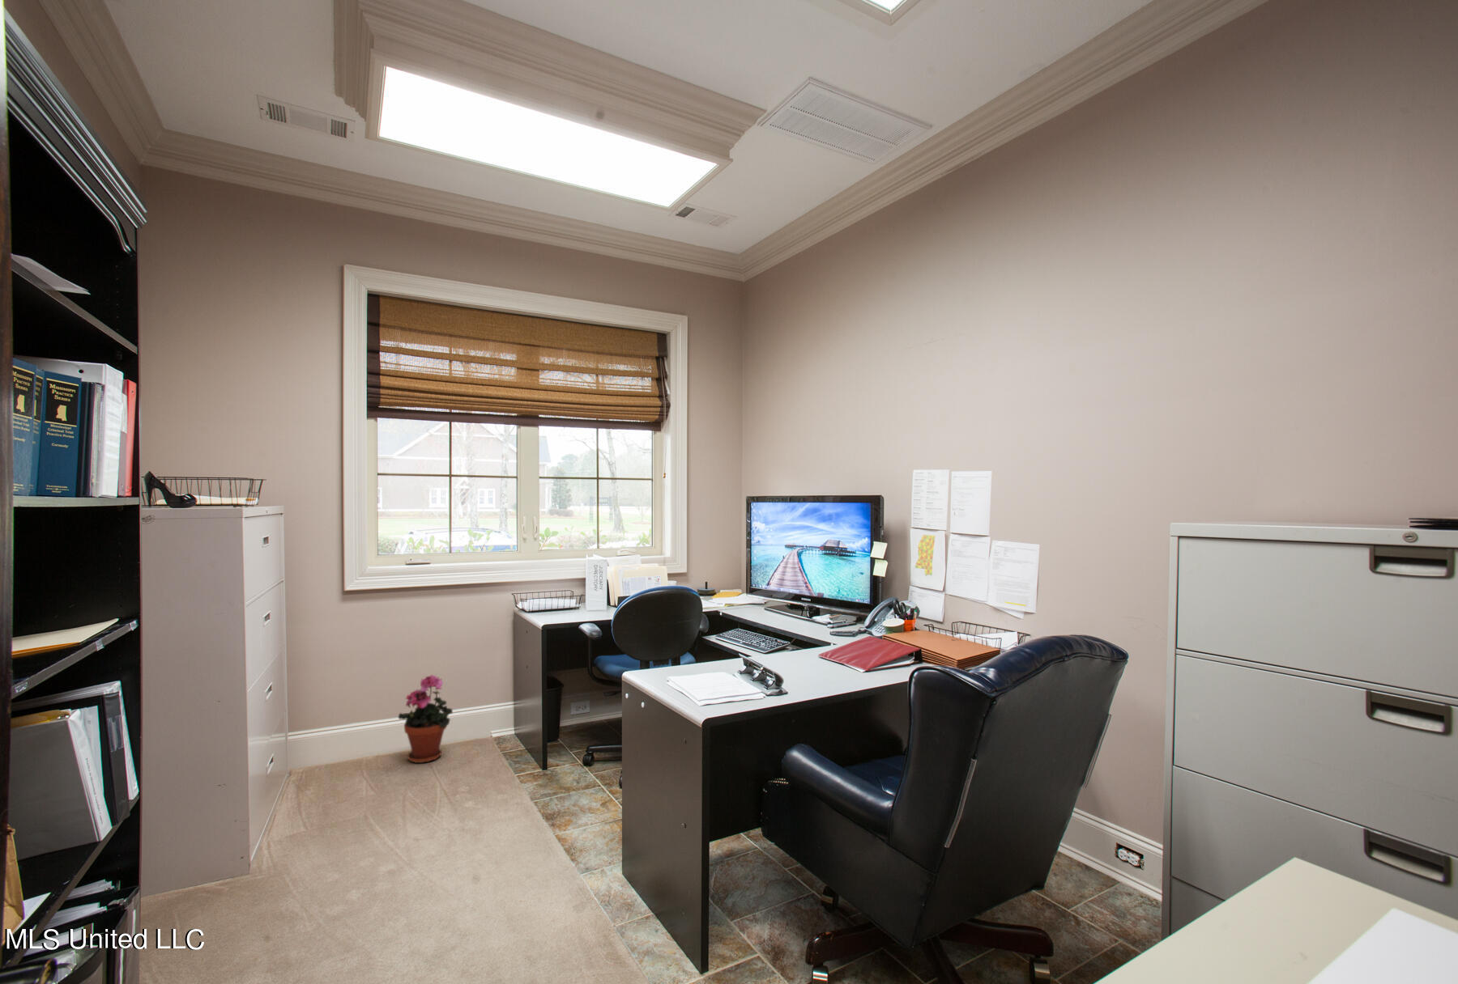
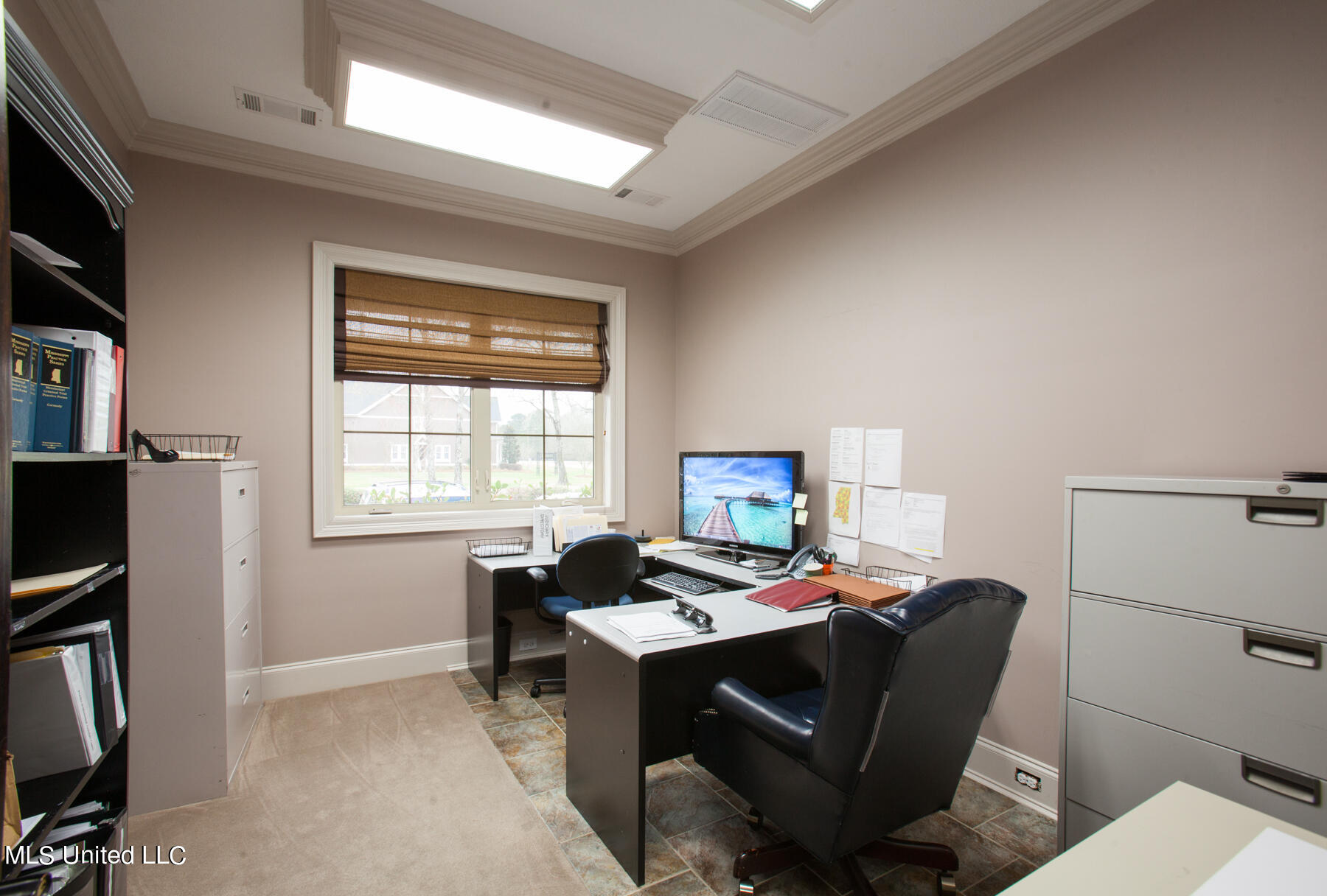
- potted plant [397,673,454,764]
